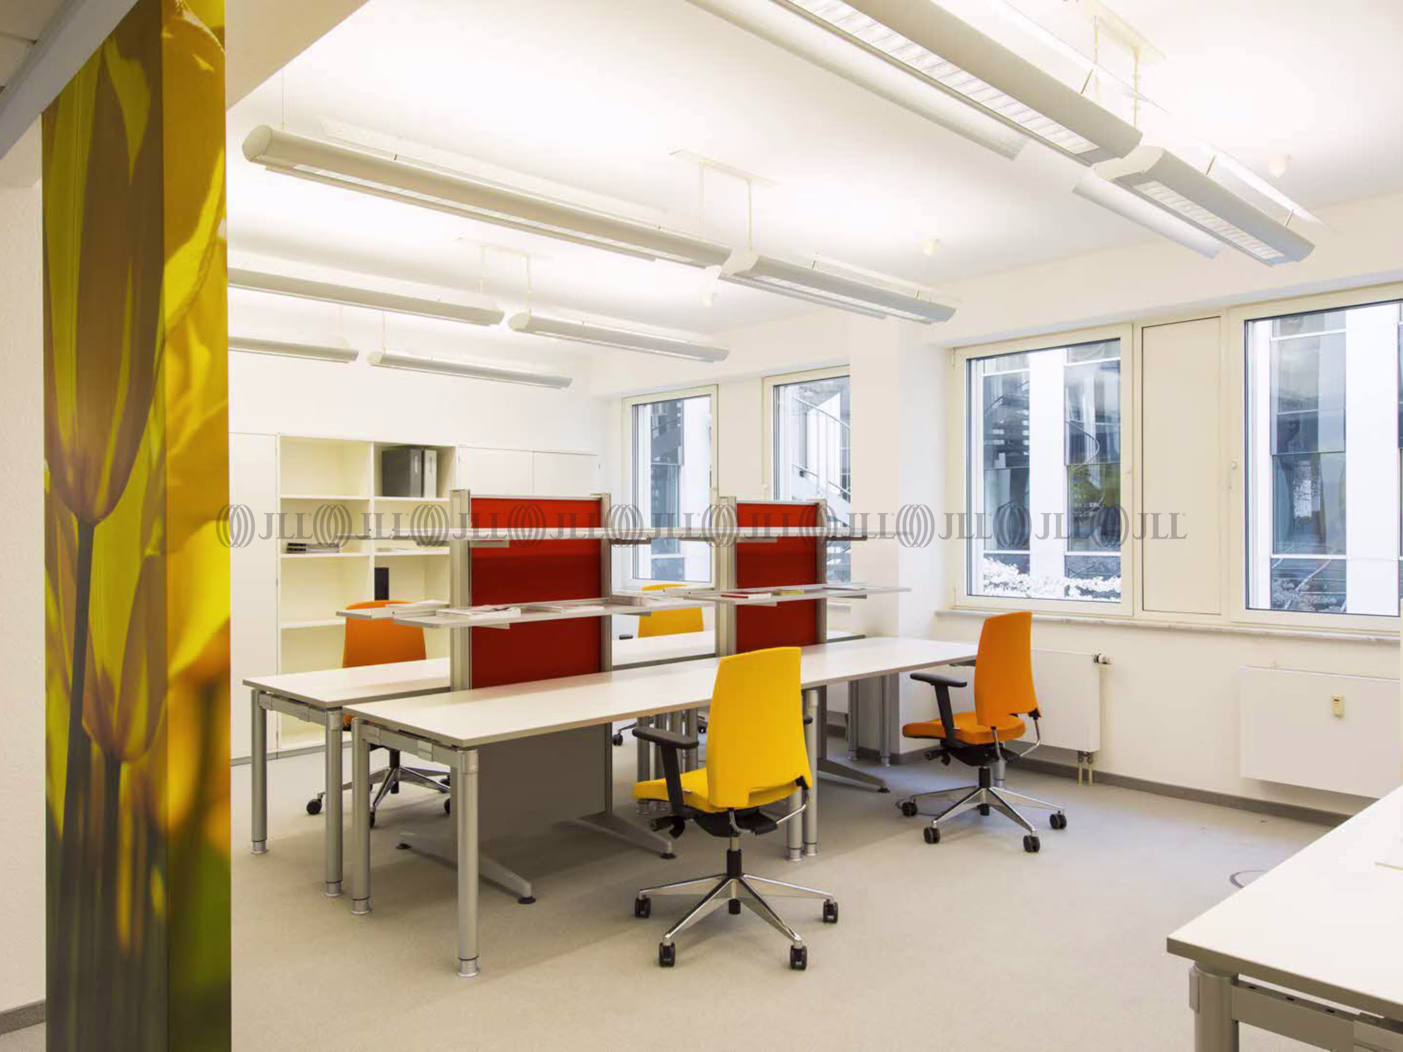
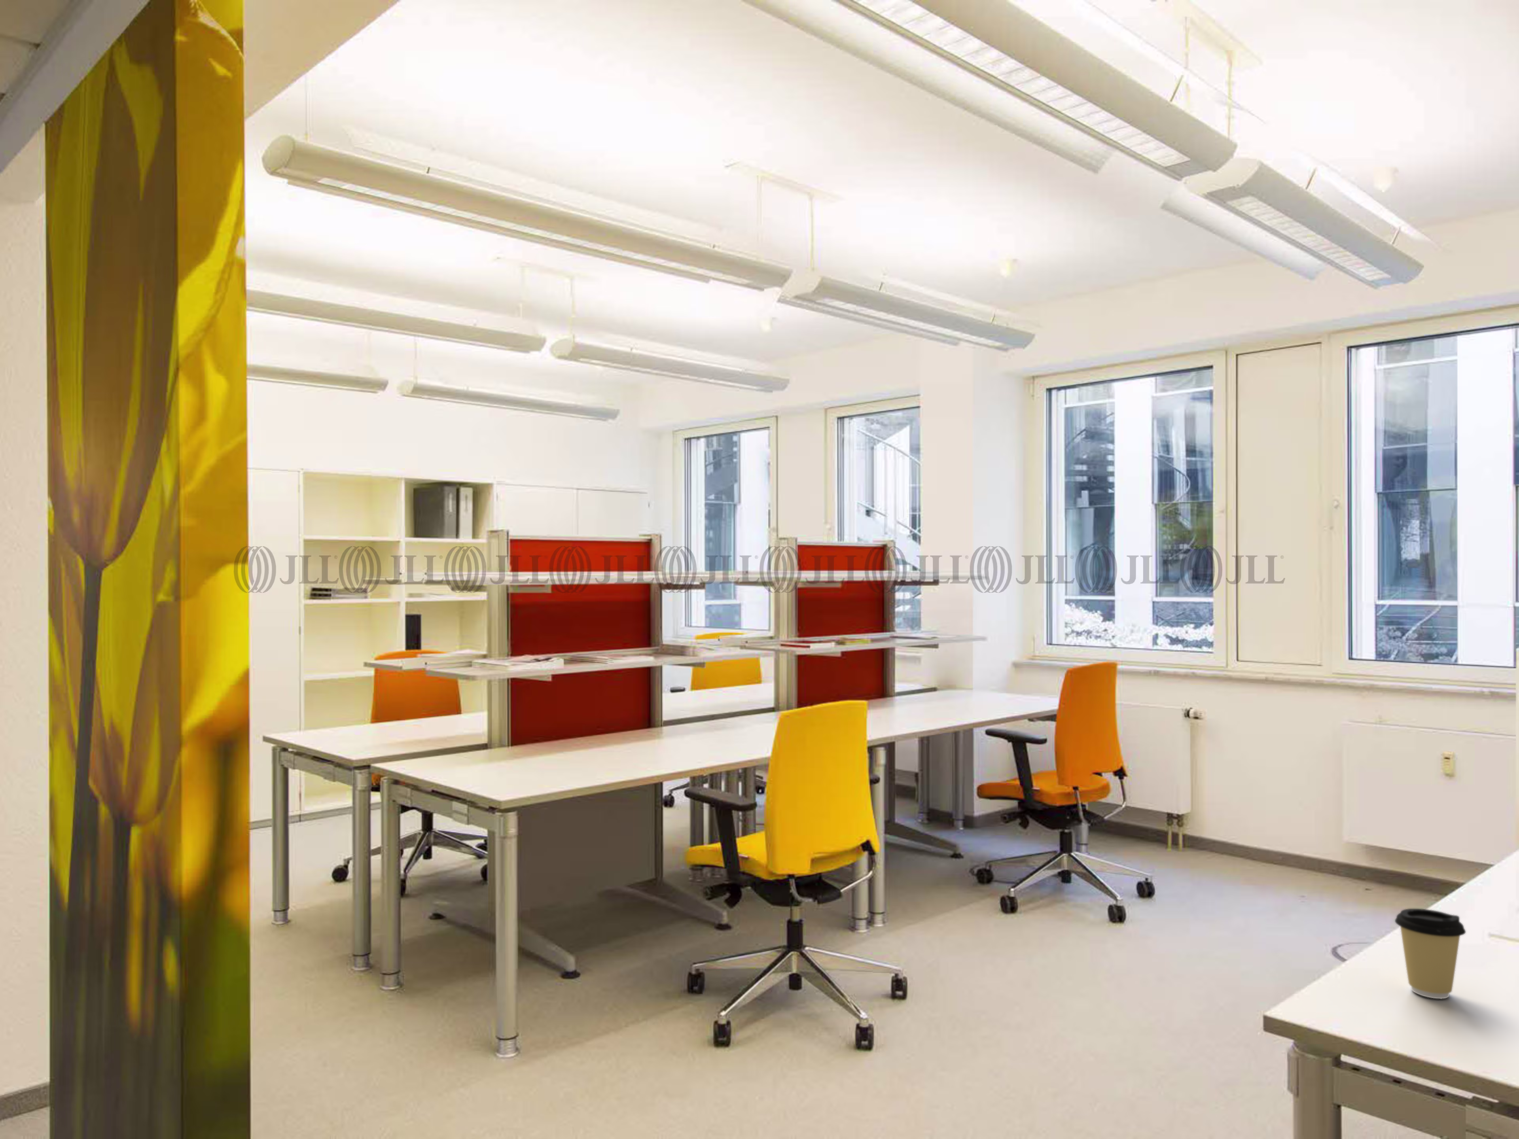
+ coffee cup [1395,908,1466,999]
